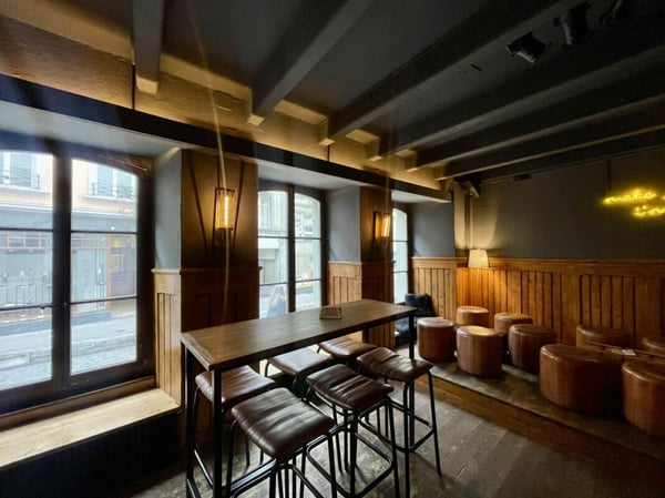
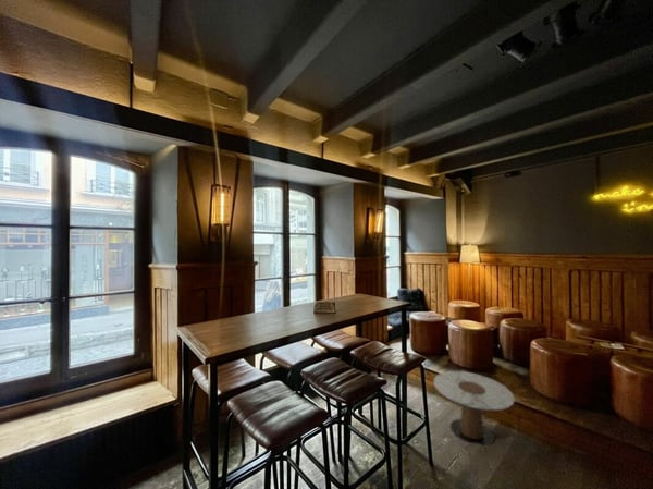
+ side table [433,370,516,447]
